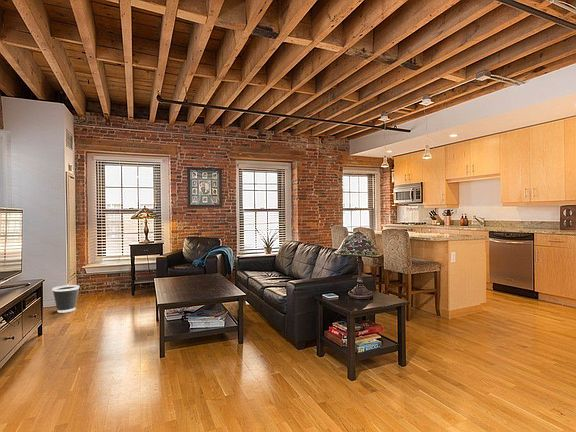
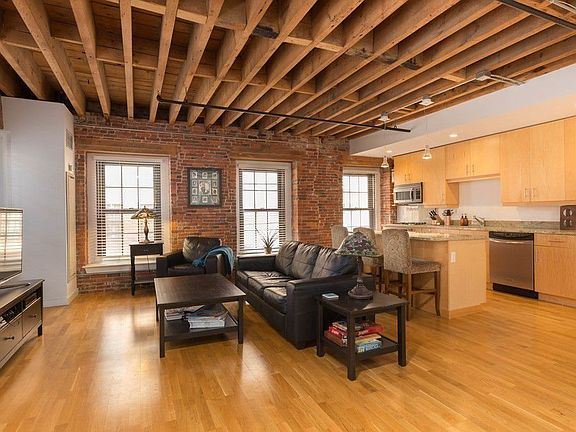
- wastebasket [51,284,81,314]
